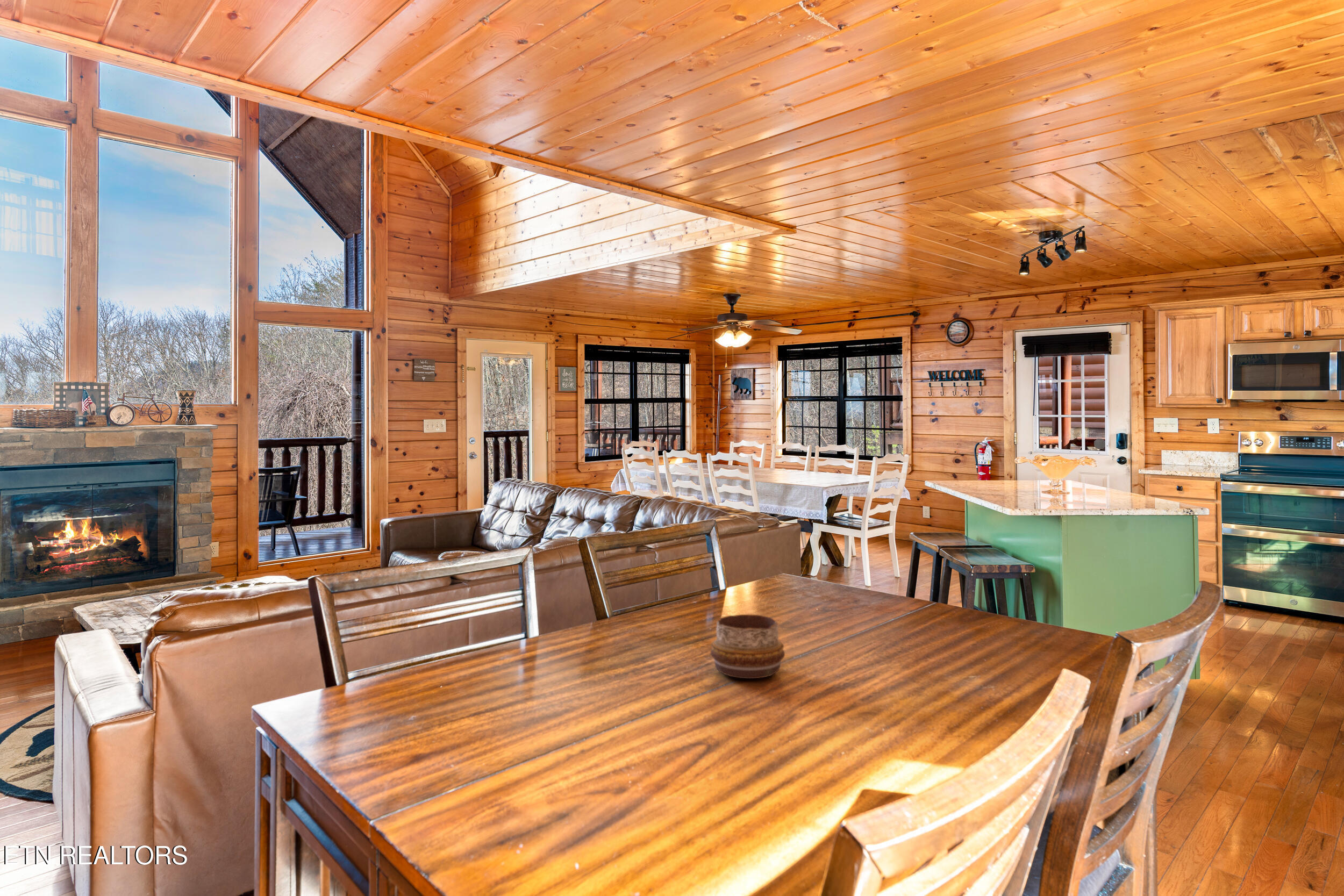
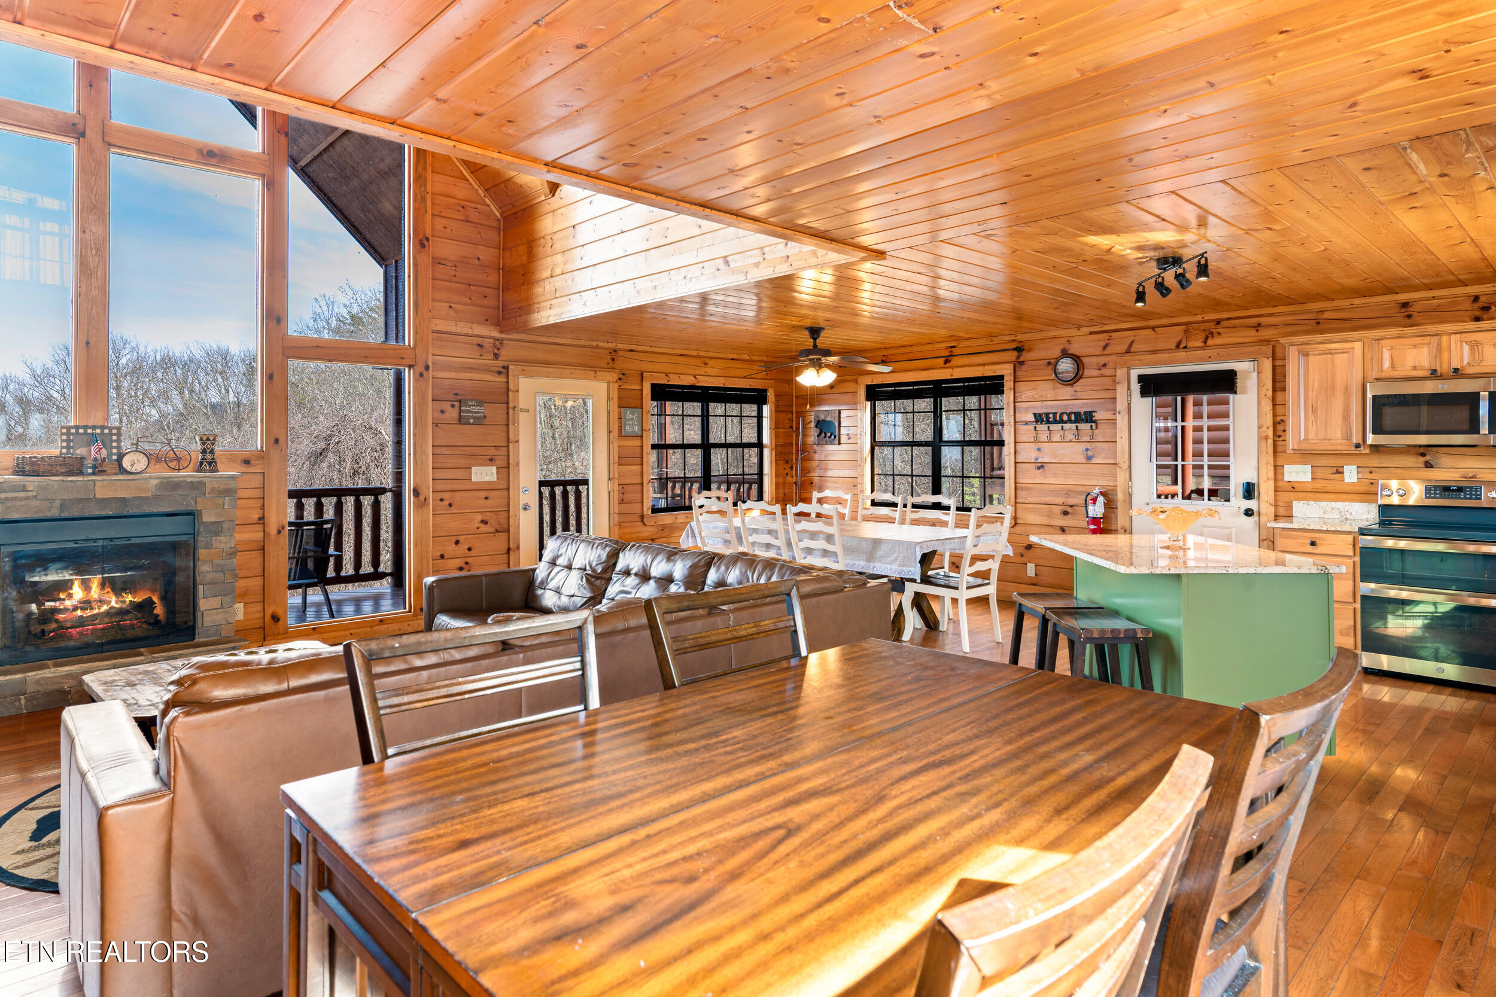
- decorative bowl [710,614,785,679]
